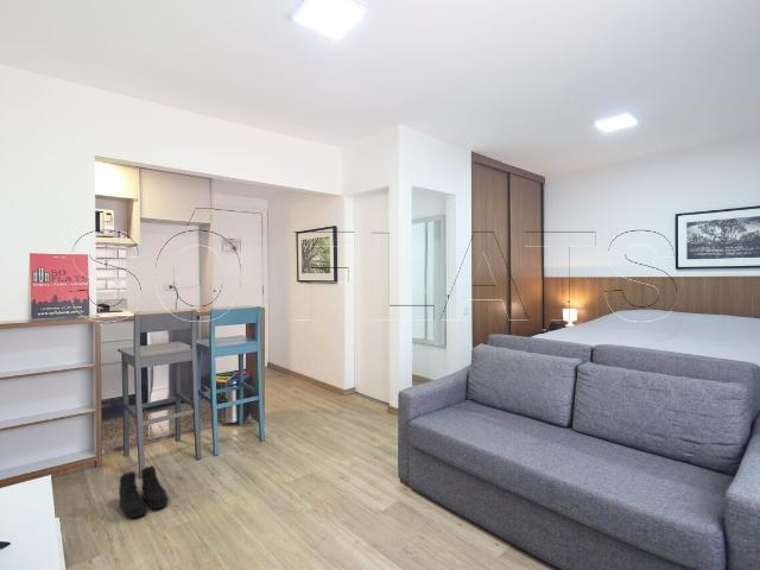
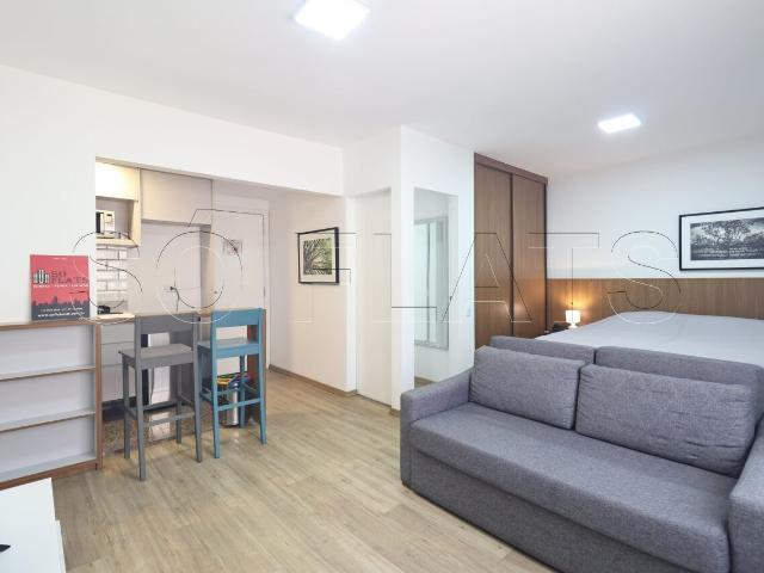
- boots [118,464,169,519]
